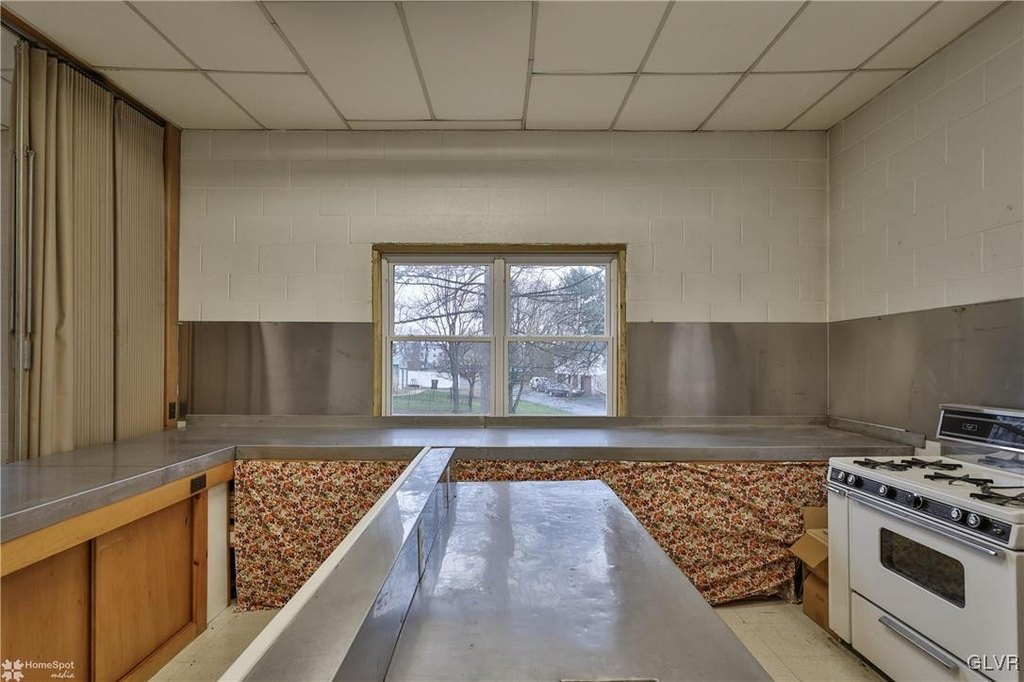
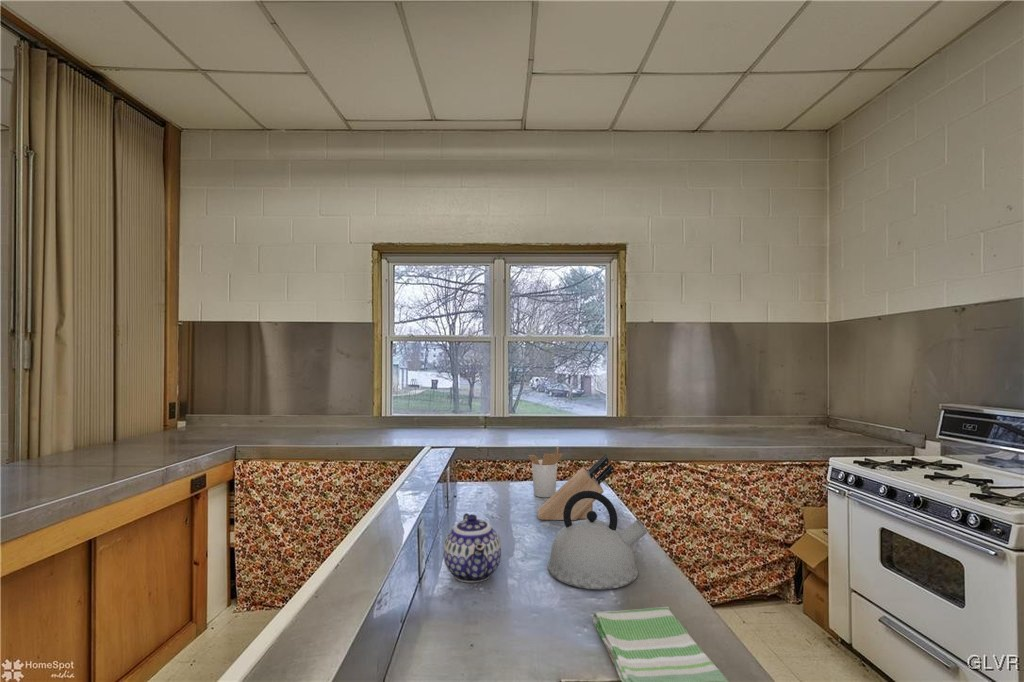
+ utensil holder [528,445,564,498]
+ kettle [546,491,648,590]
+ knife block [537,453,615,521]
+ teapot [442,512,502,584]
+ dish towel [591,606,730,682]
